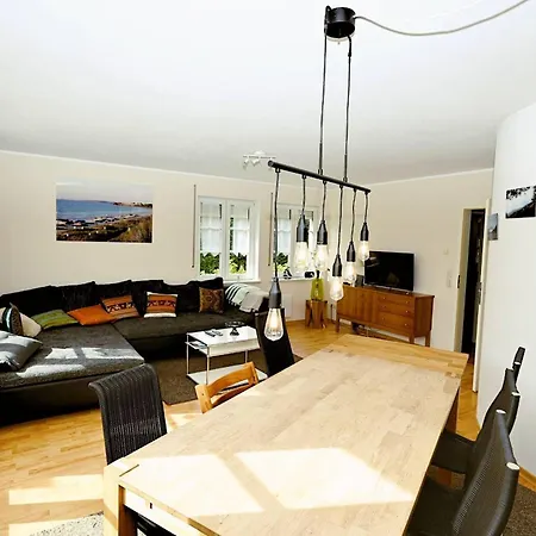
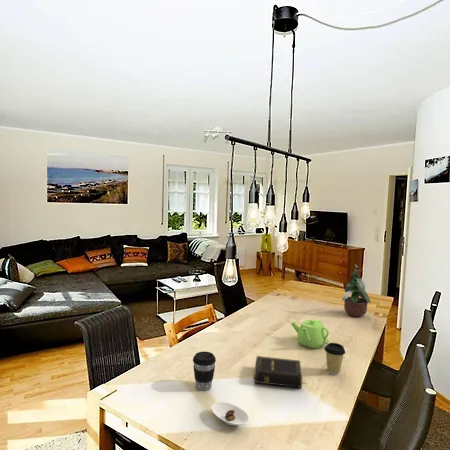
+ potted plant [341,263,372,318]
+ teapot [290,318,330,350]
+ coffee cup [323,342,346,376]
+ saucer [211,401,250,427]
+ coffee cup [192,351,217,392]
+ book [253,355,308,389]
